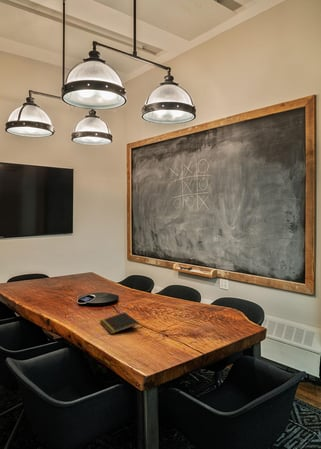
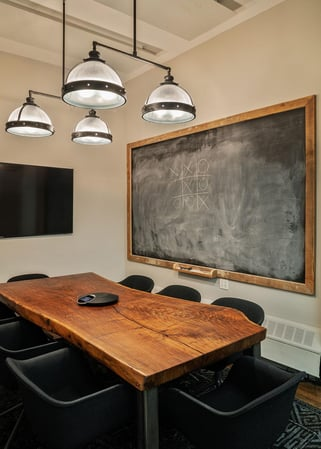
- notepad [99,311,139,335]
